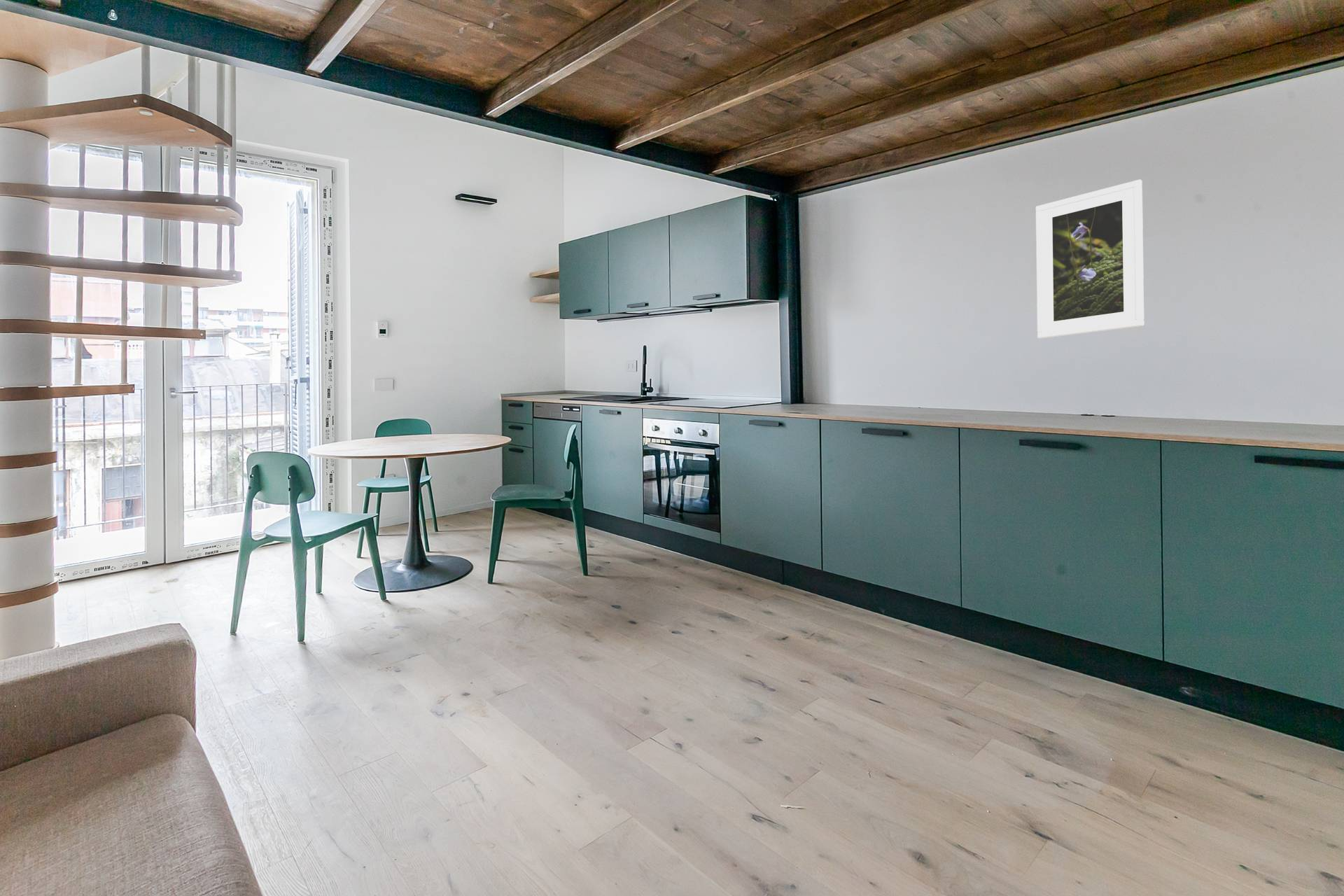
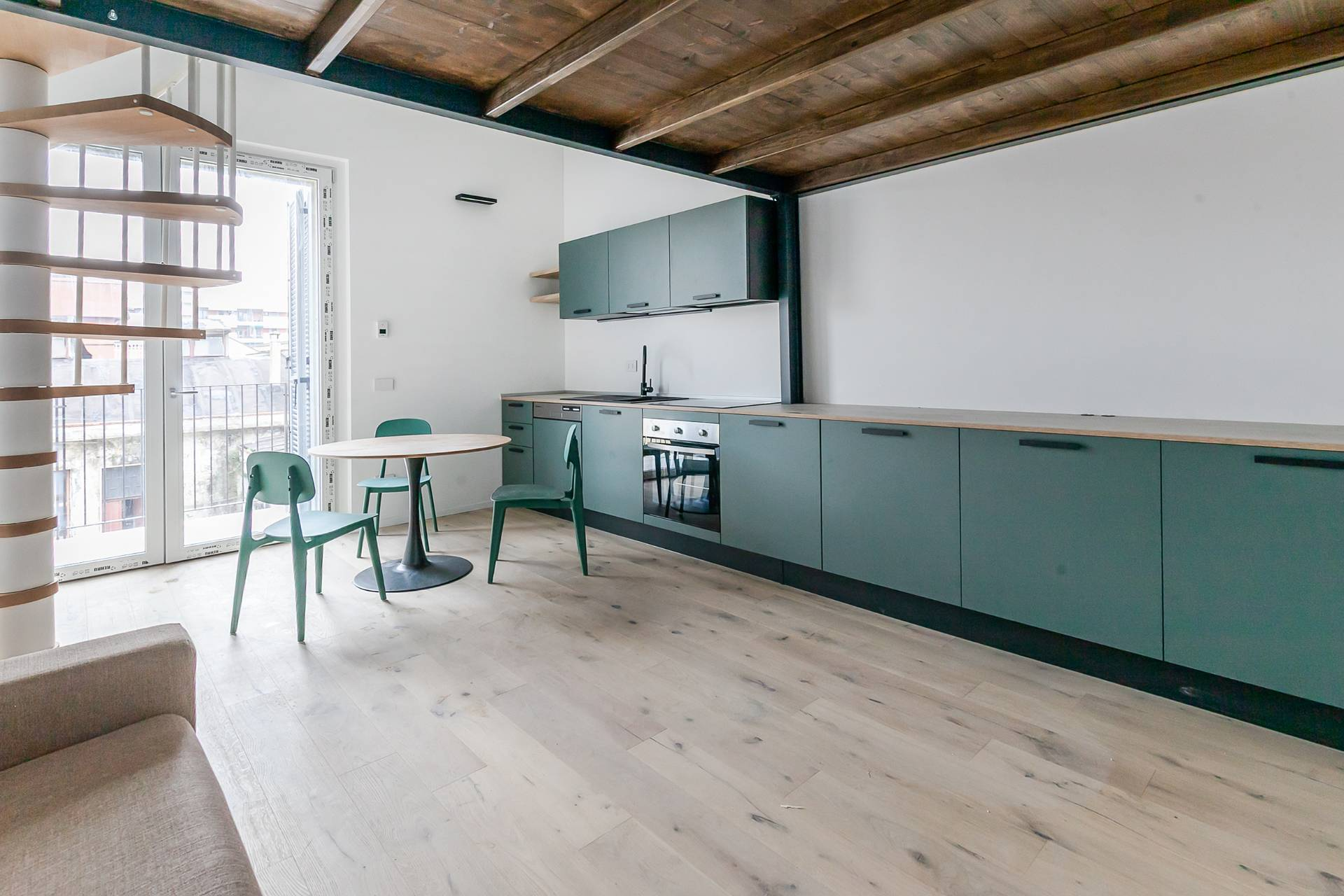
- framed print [1035,179,1145,339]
